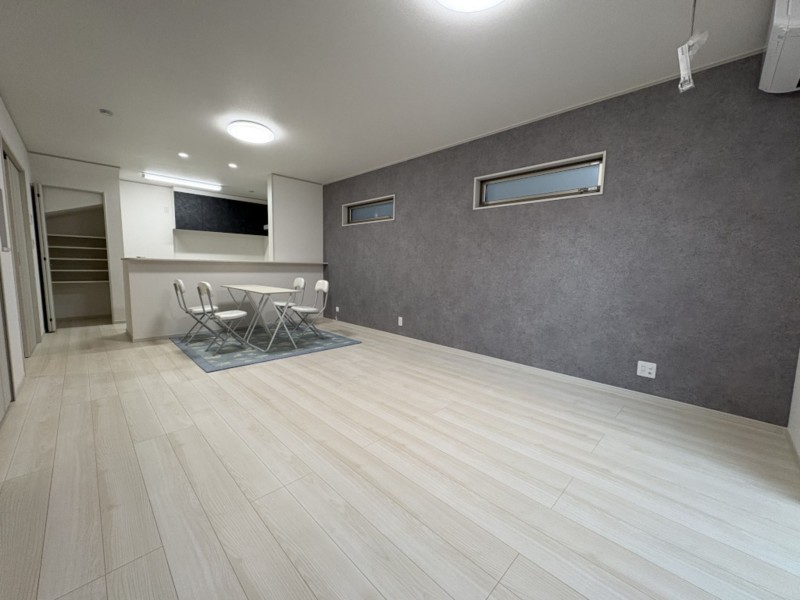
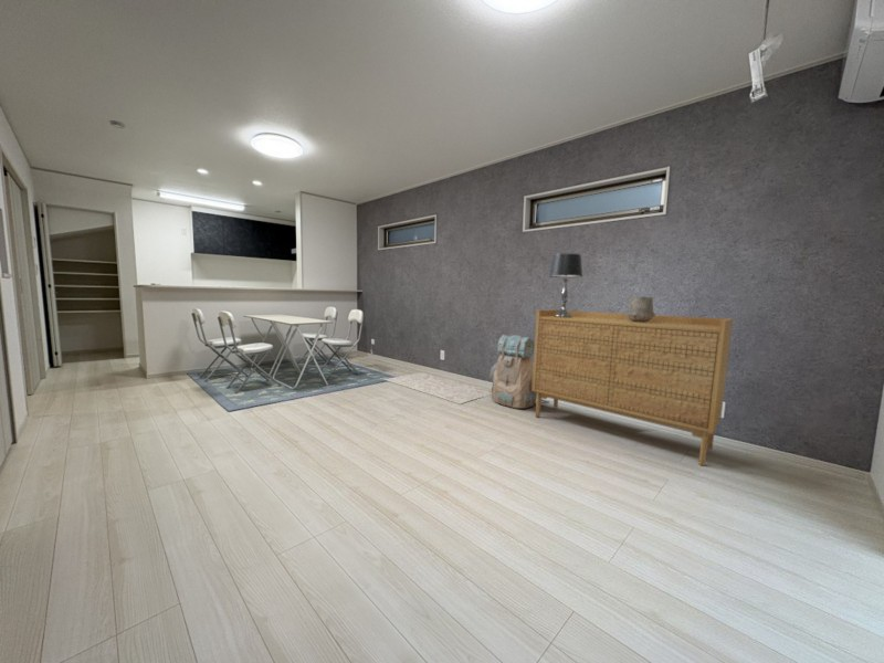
+ sideboard [533,308,734,466]
+ ceramic cup [625,295,656,322]
+ table lamp [548,253,583,318]
+ backpack [488,334,550,410]
+ rug [382,371,492,406]
